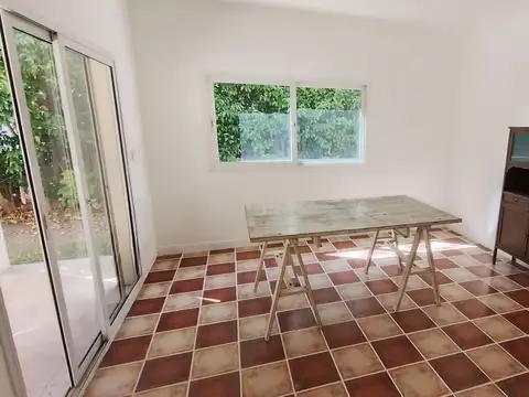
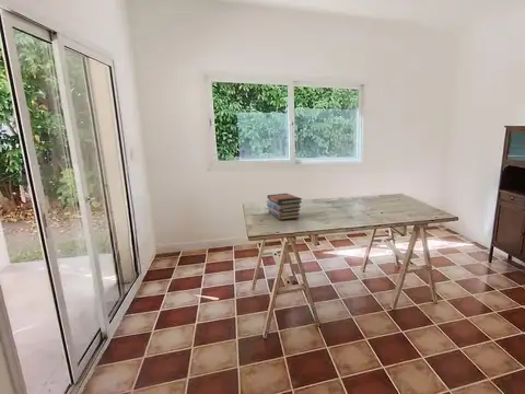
+ book stack [266,193,303,221]
